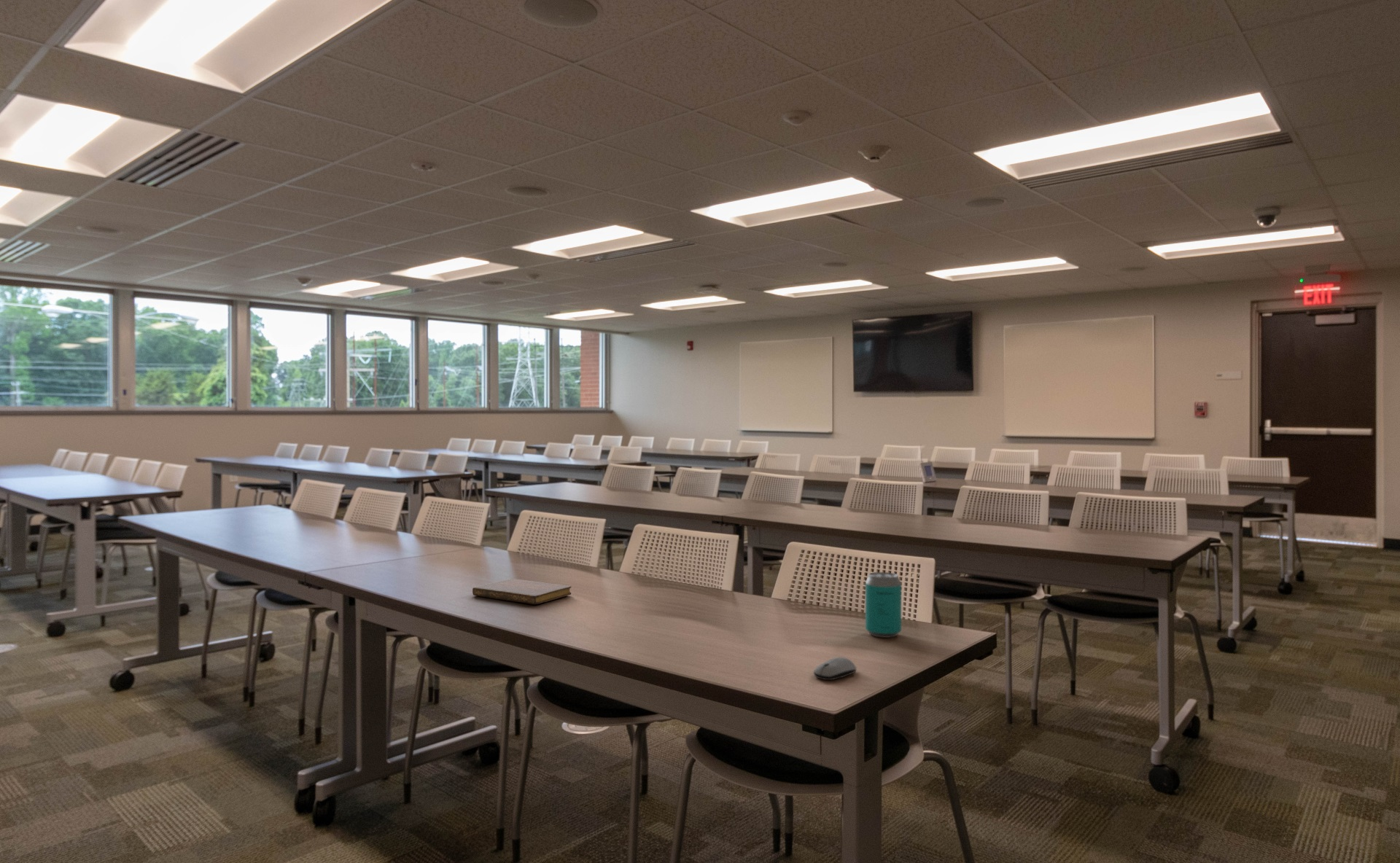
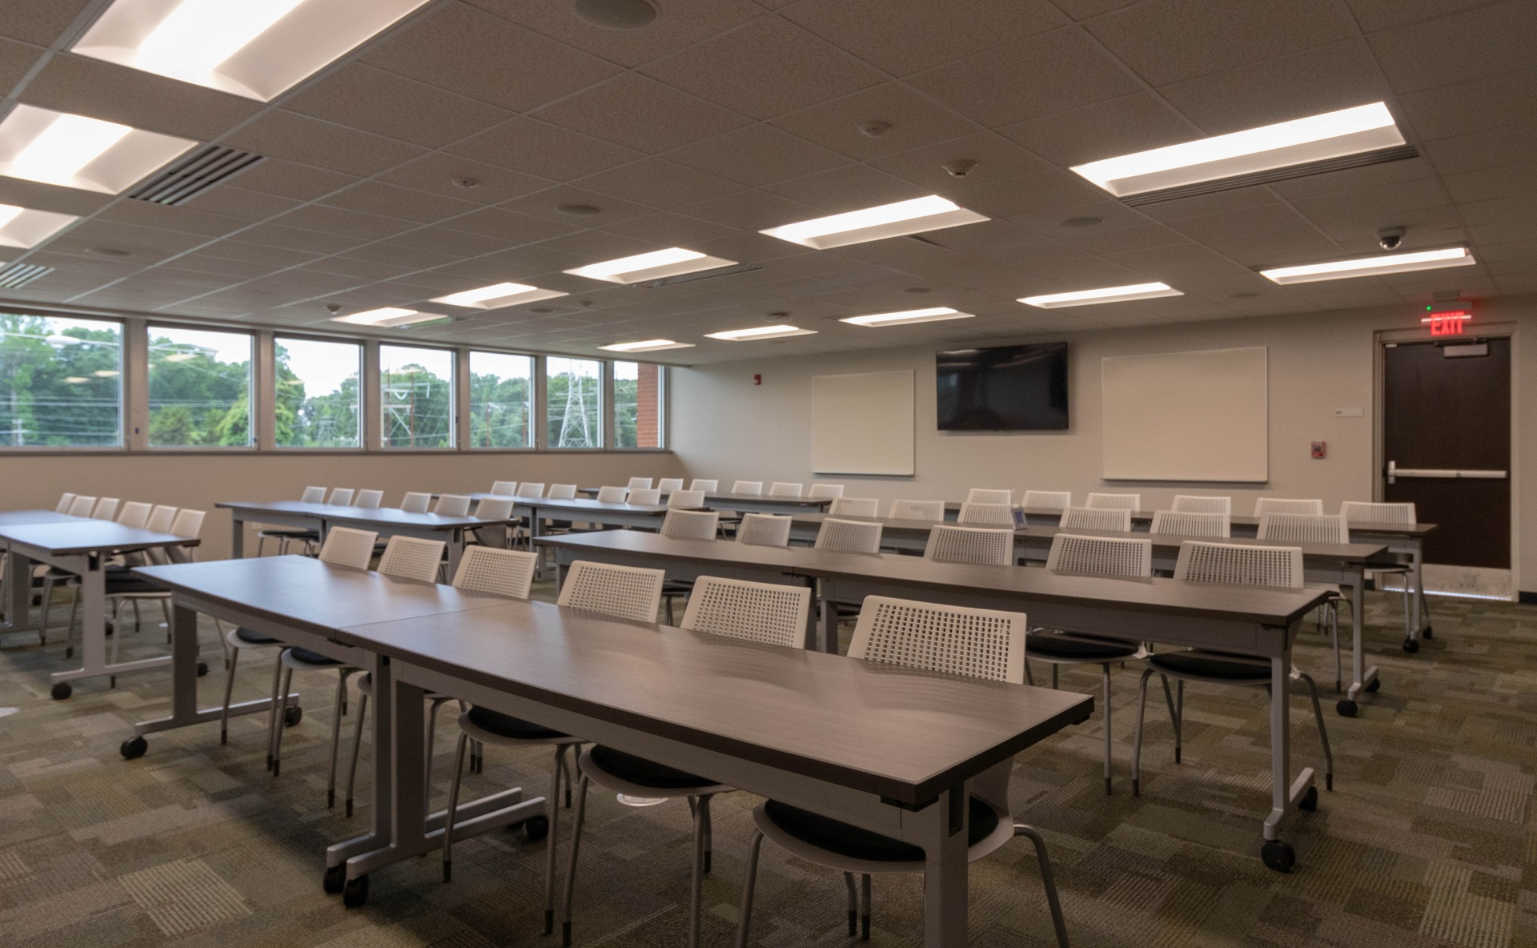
- computer mouse [813,656,857,681]
- notebook [472,578,572,605]
- beverage can [865,571,902,639]
